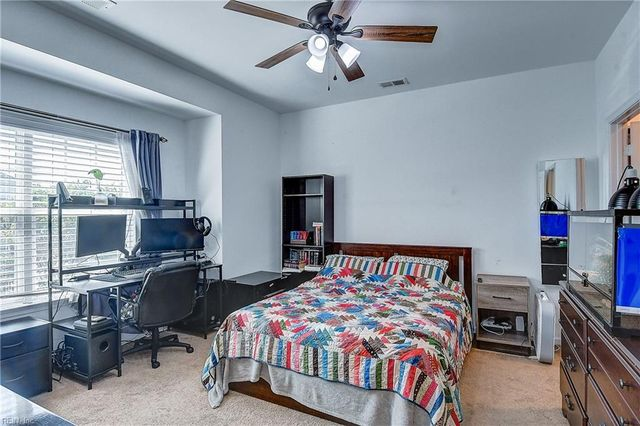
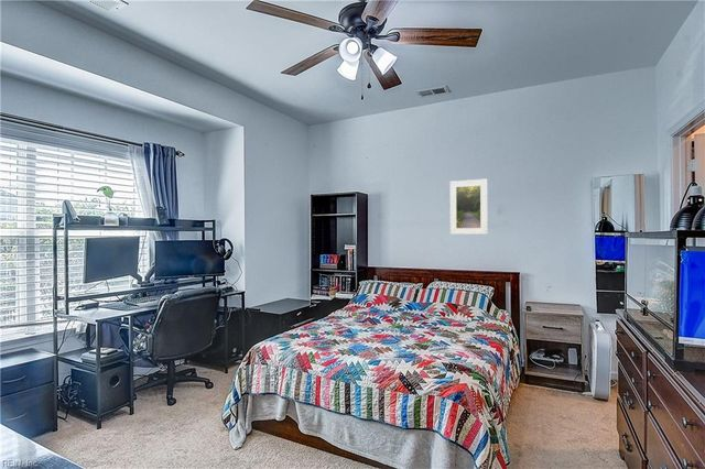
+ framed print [449,178,488,236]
